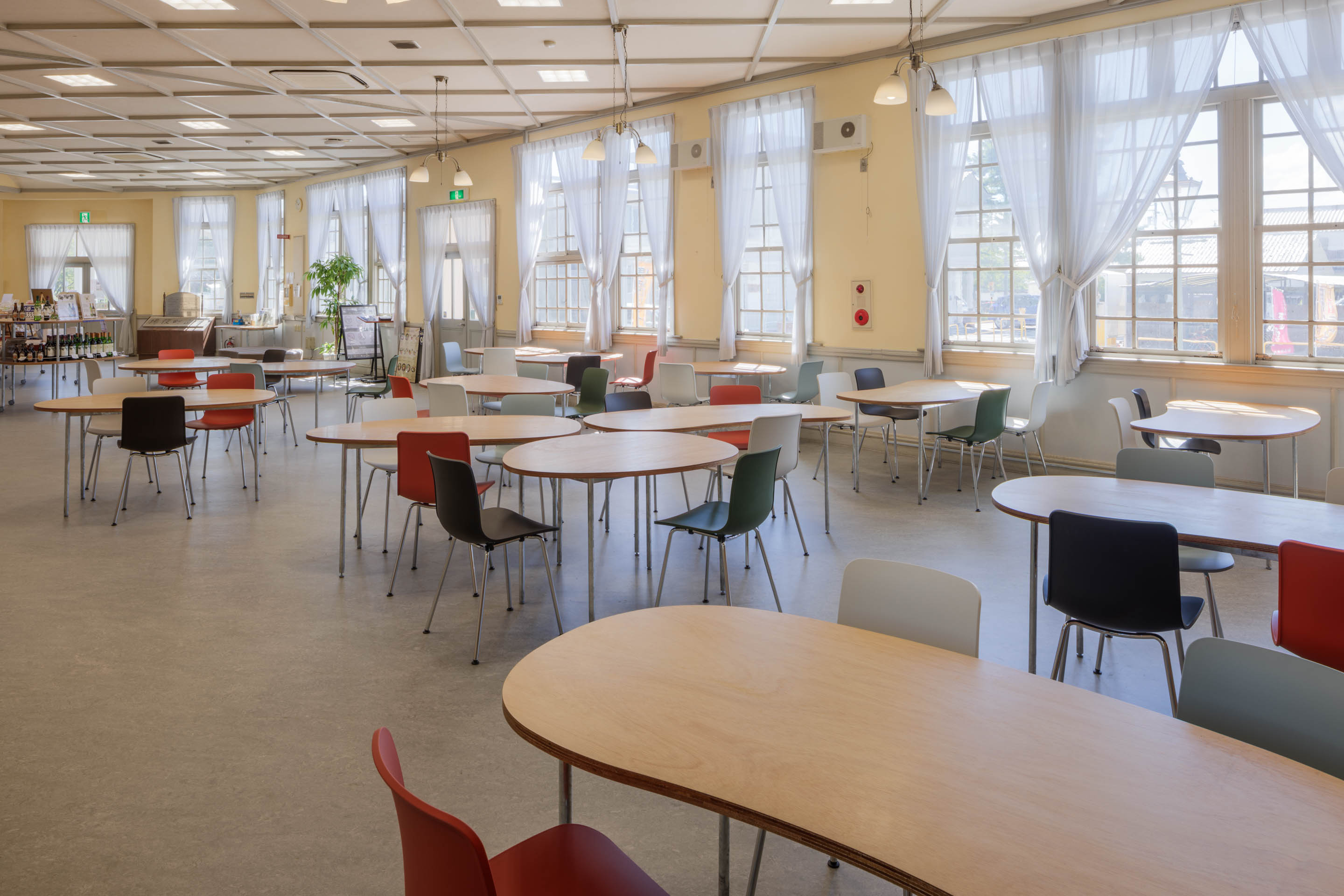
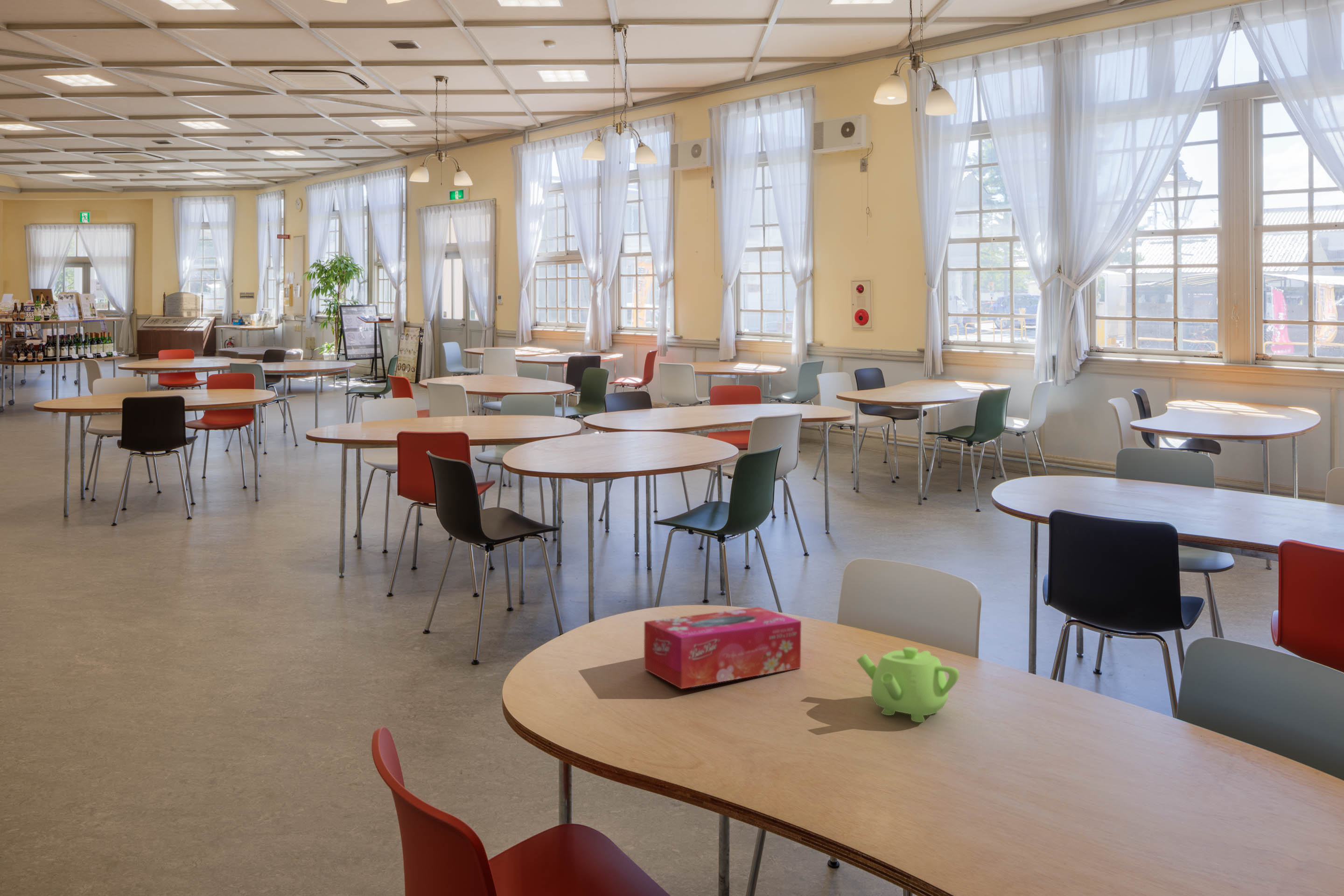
+ tissue box [644,606,802,689]
+ teapot [856,646,959,723]
